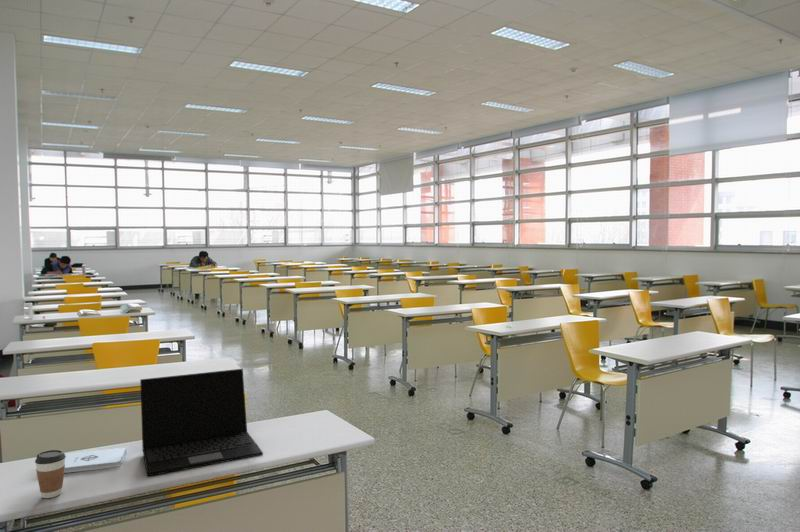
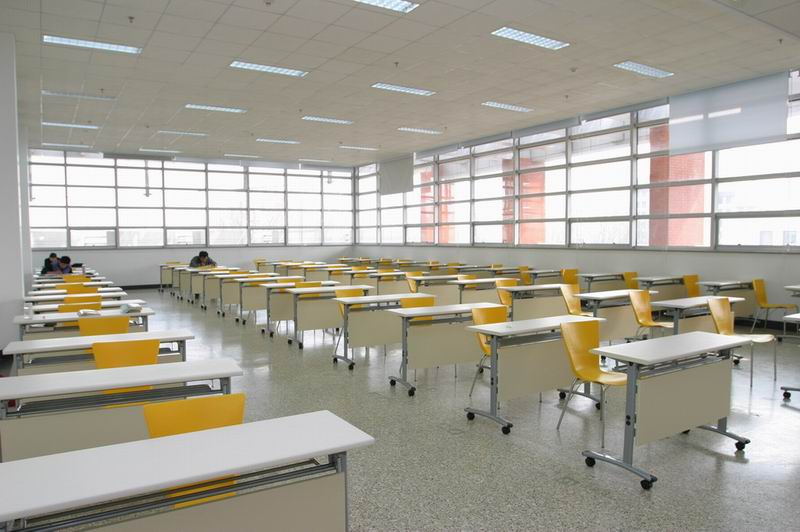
- notepad [64,446,127,474]
- laptop [139,368,264,477]
- coffee cup [34,449,66,499]
